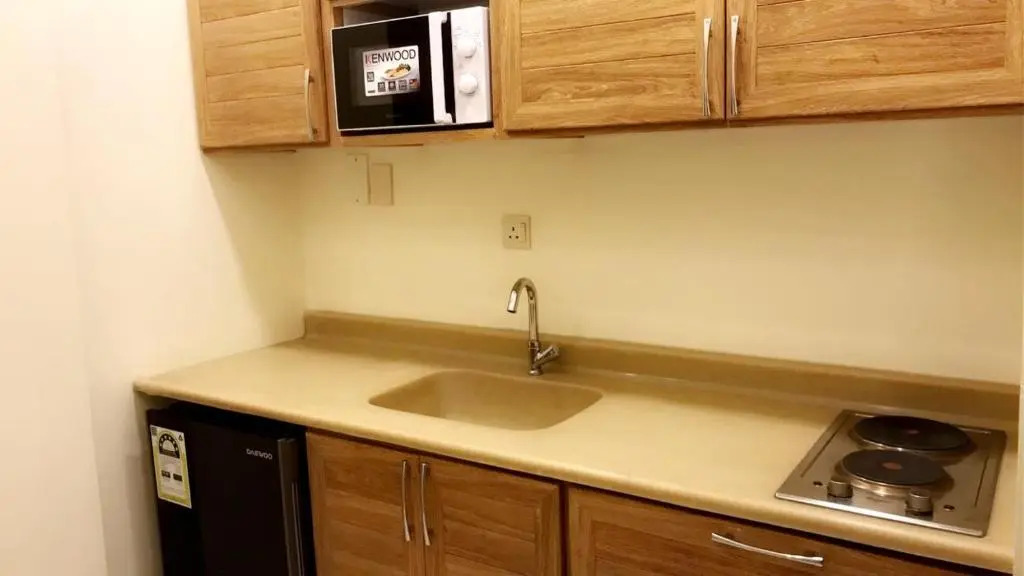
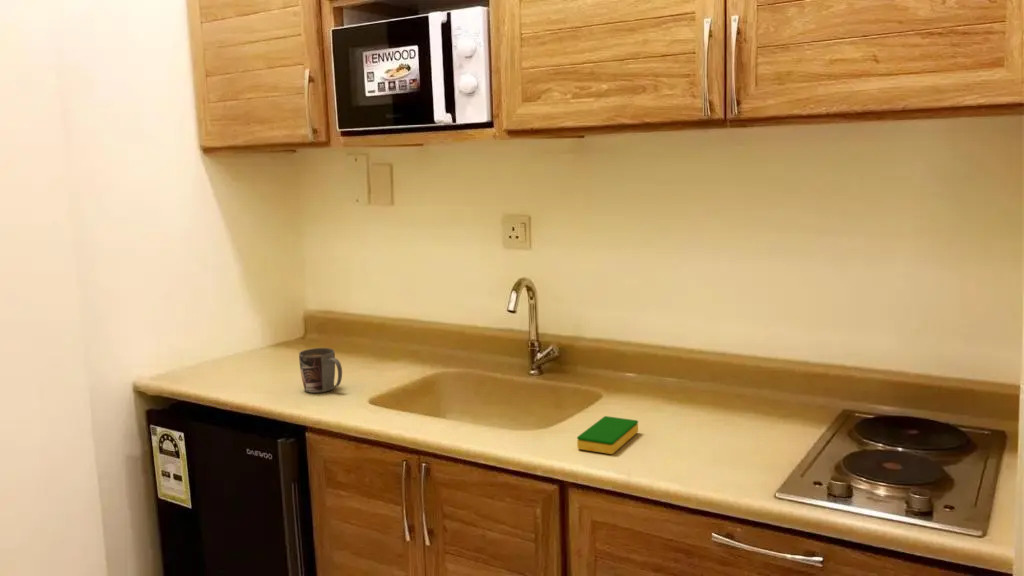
+ dish sponge [576,415,639,455]
+ mug [298,347,343,394]
